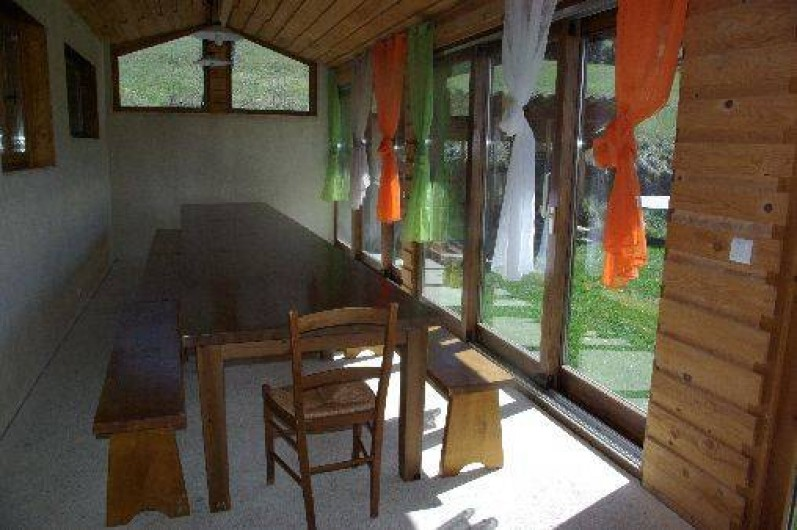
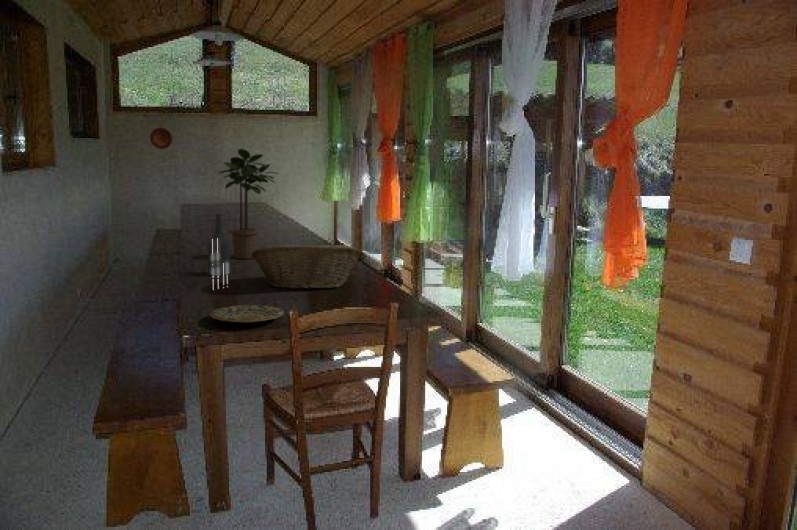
+ decorative plate [149,127,173,150]
+ potted plant [218,148,280,260]
+ bottle [207,213,231,277]
+ candle [212,238,229,291]
+ fruit basket [251,243,362,290]
+ plate [209,304,285,324]
